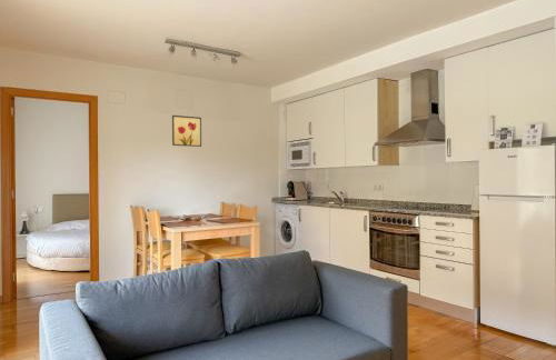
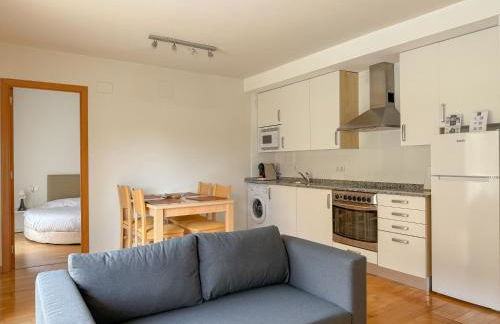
- wall art [171,114,202,148]
